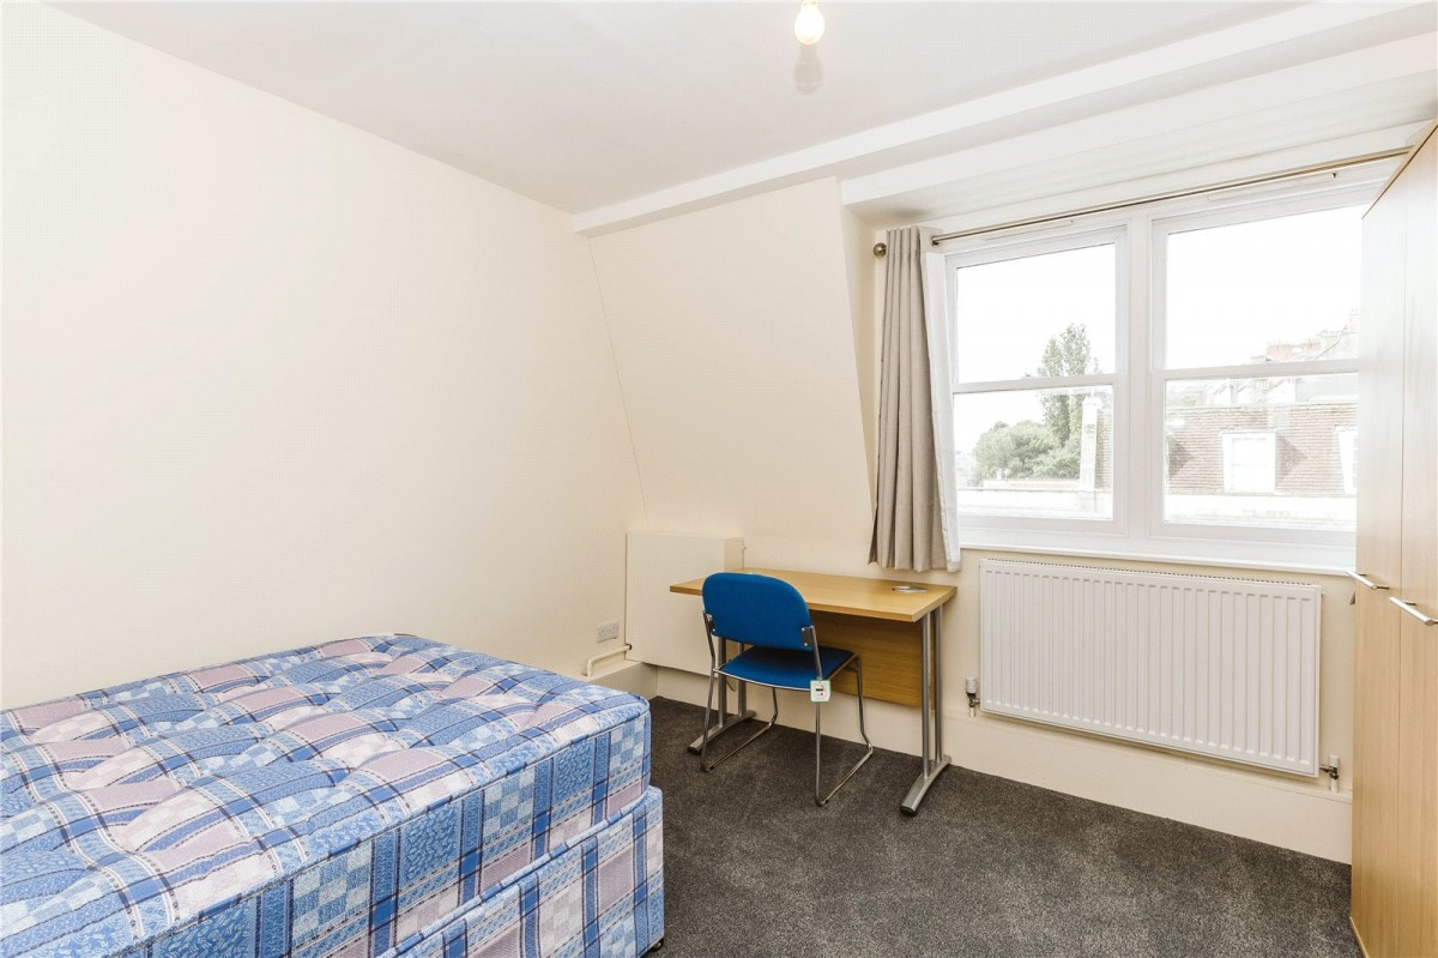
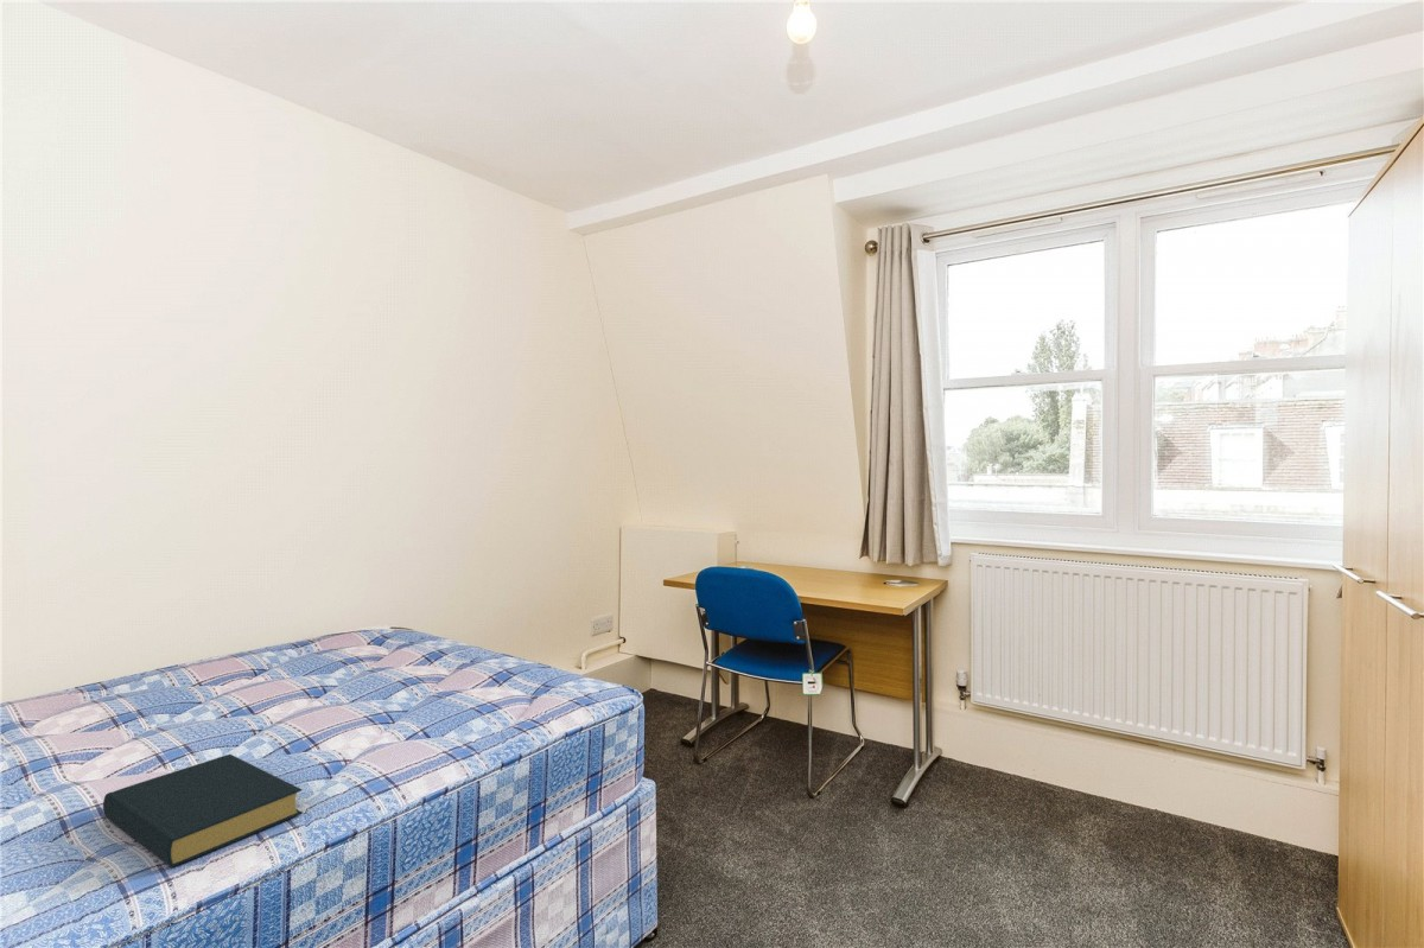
+ hardback book [102,753,304,869]
